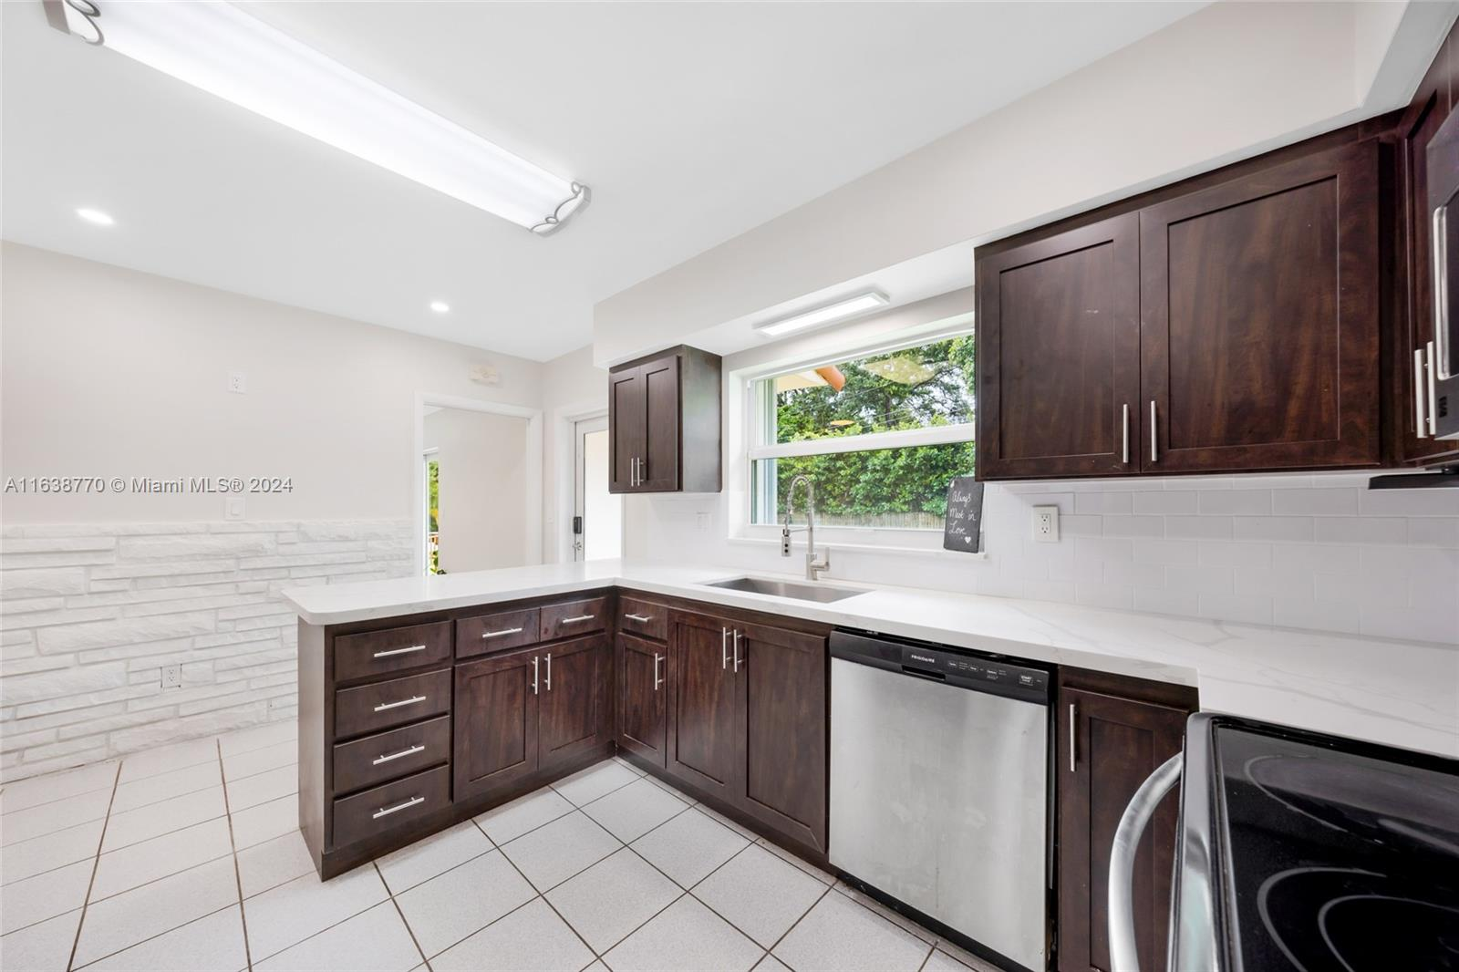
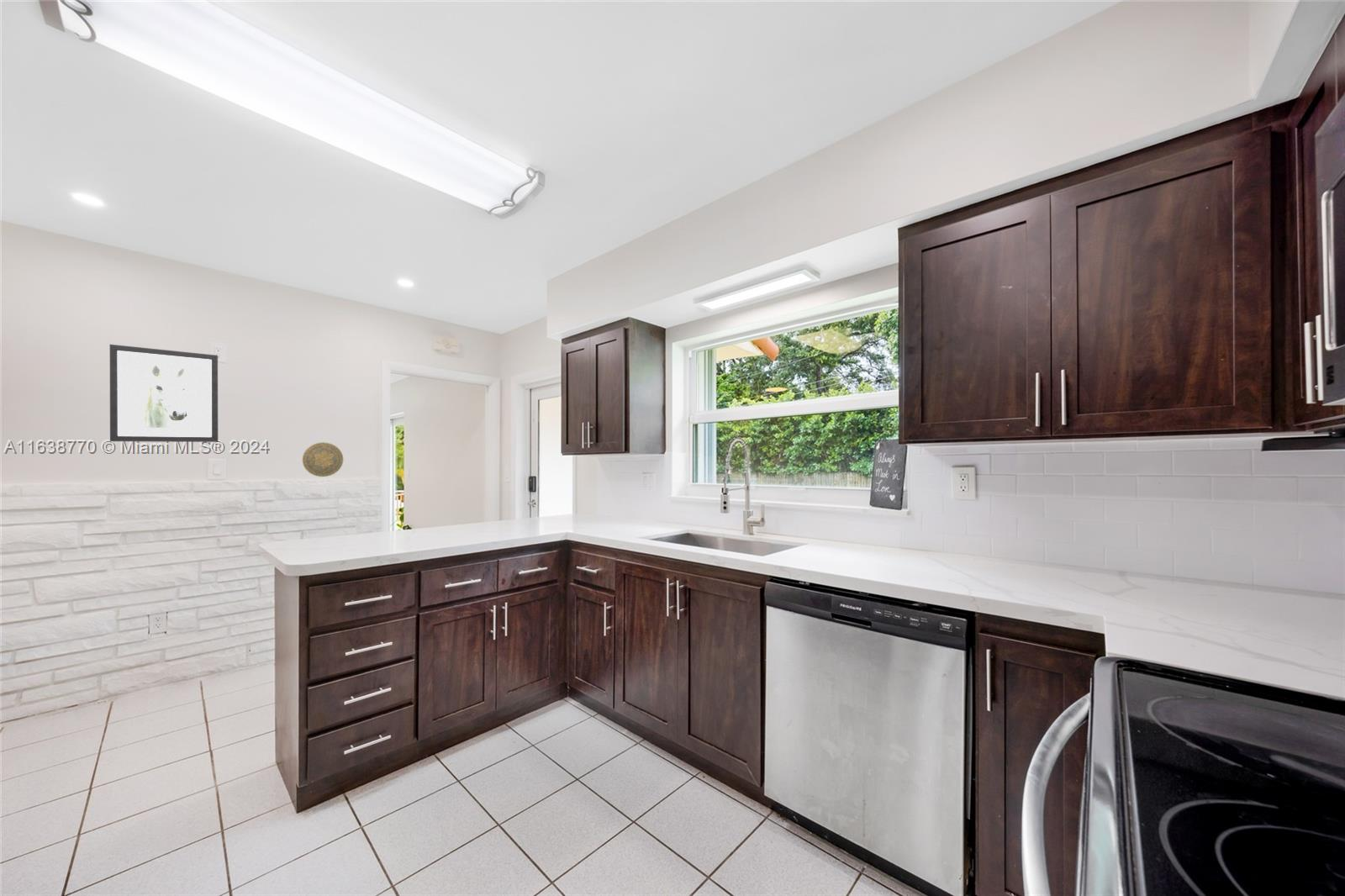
+ decorative plate [302,441,344,477]
+ wall art [109,344,219,443]
